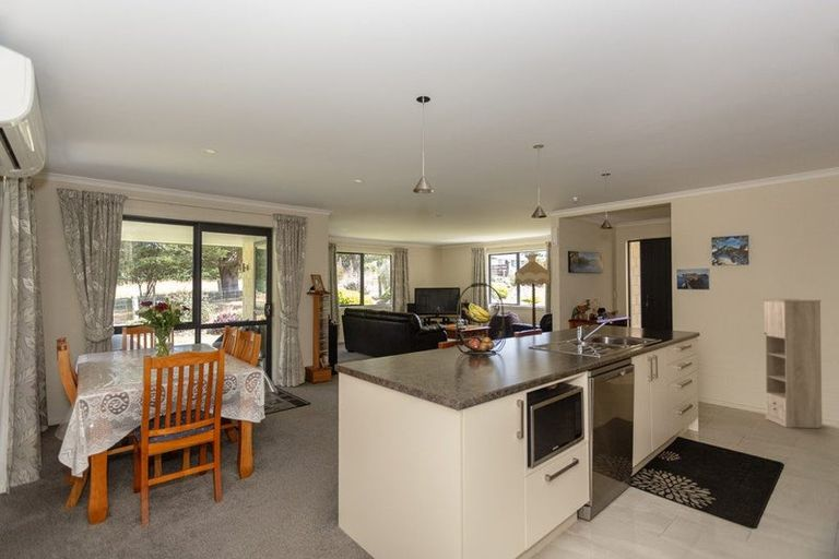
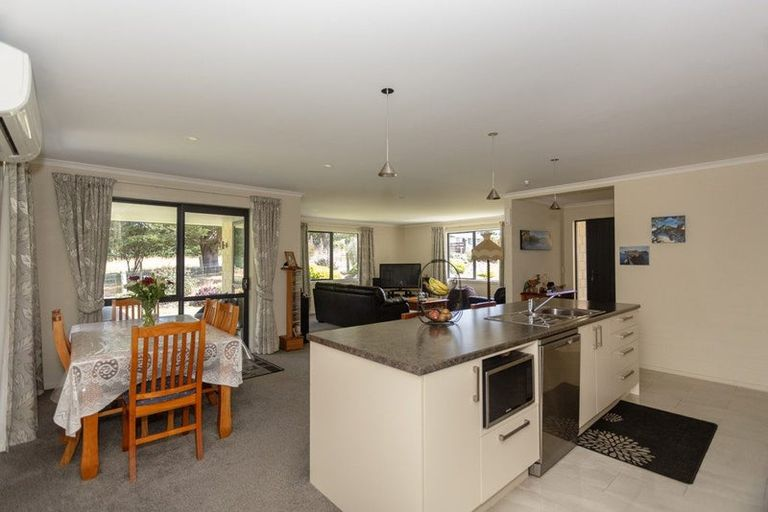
- storage cabinet [761,298,824,429]
